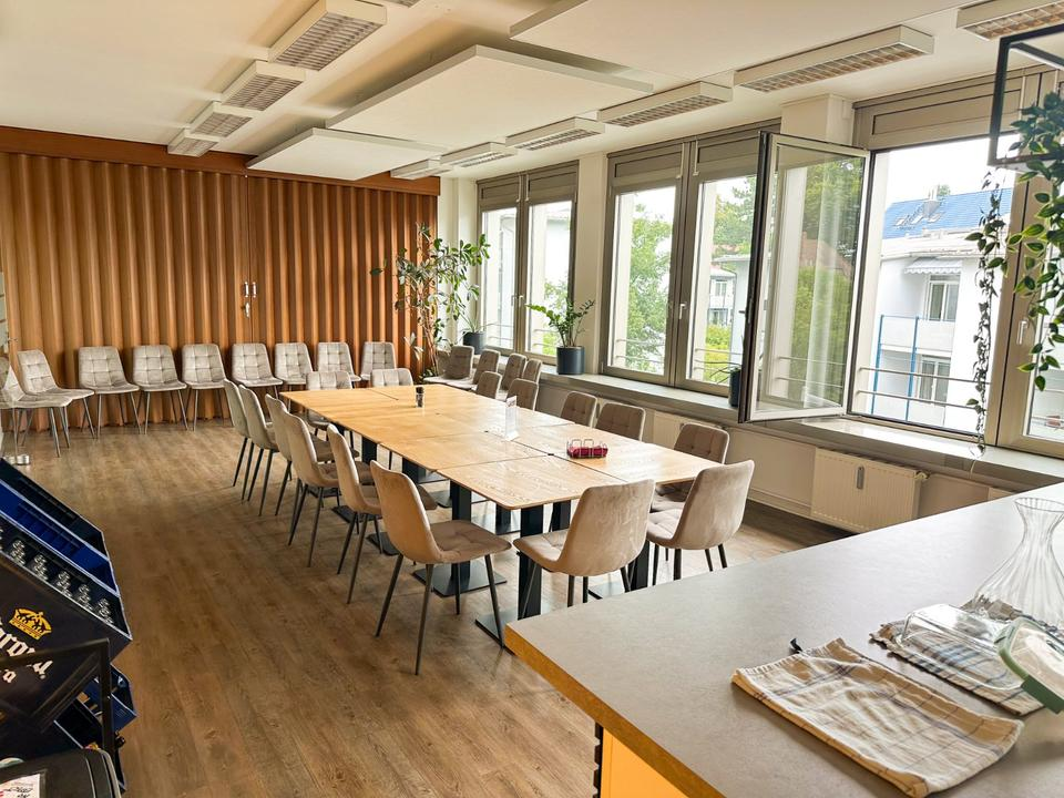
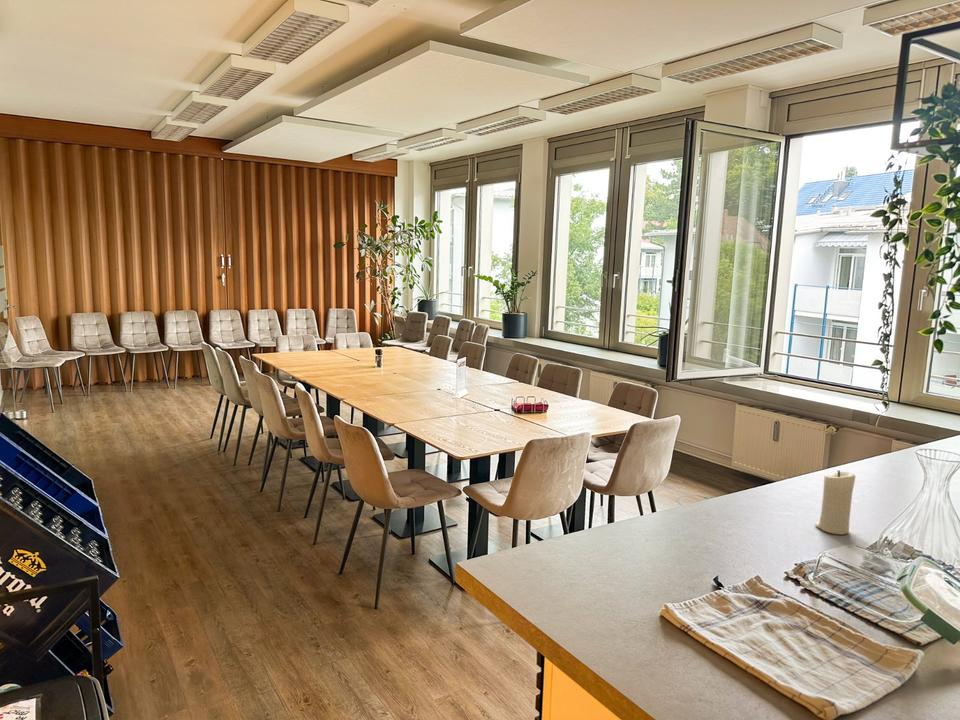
+ candle [814,469,857,536]
